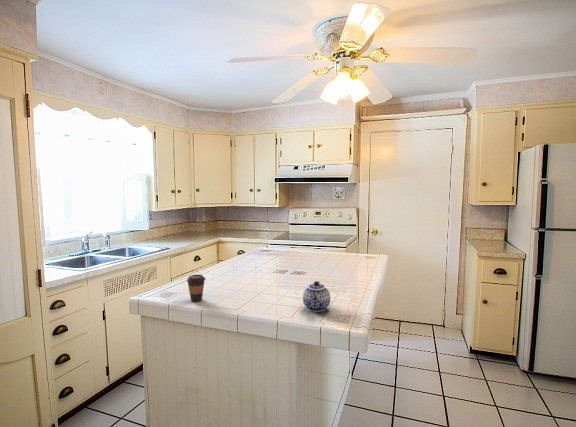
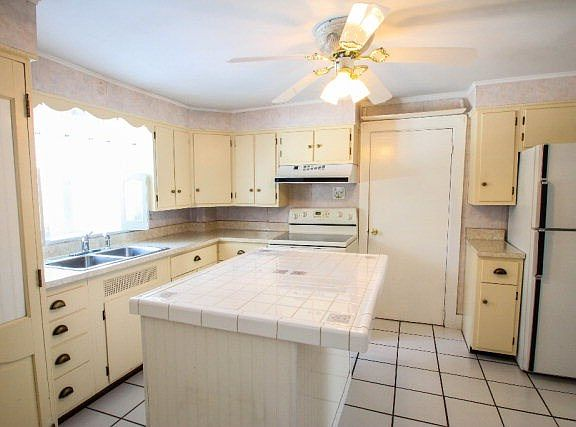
- coffee cup [185,274,207,302]
- teapot [302,280,331,313]
